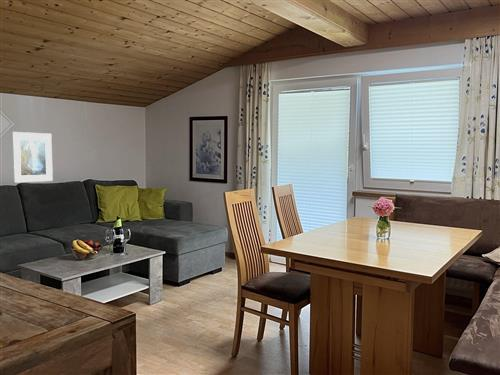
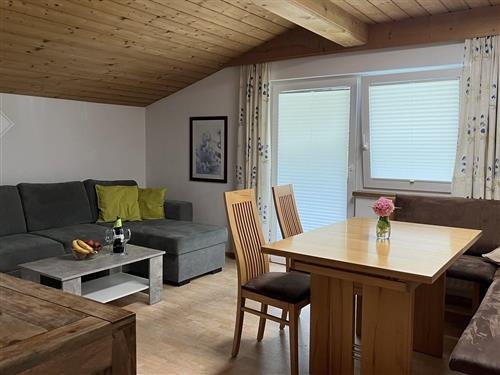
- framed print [11,131,54,184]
